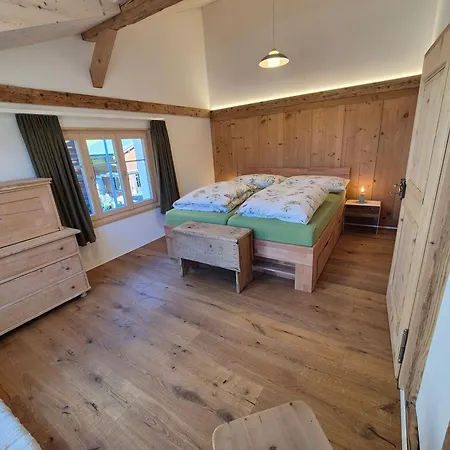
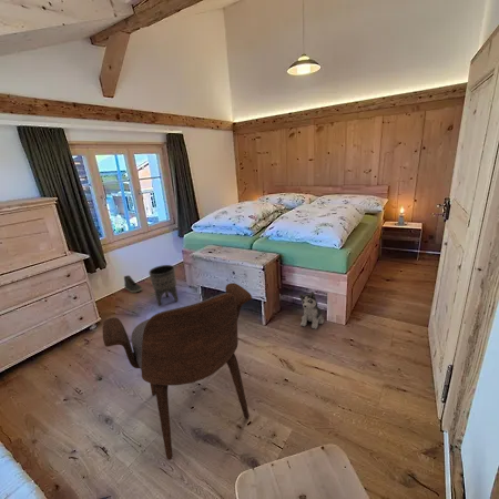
+ sneaker [123,274,143,294]
+ plush toy [298,291,325,330]
+ armchair [102,282,253,461]
+ planter [147,264,180,306]
